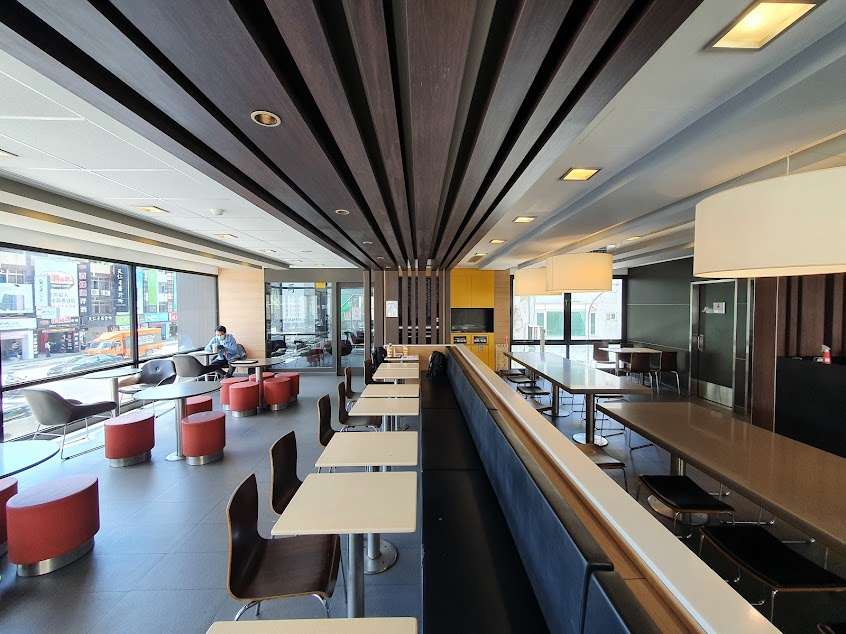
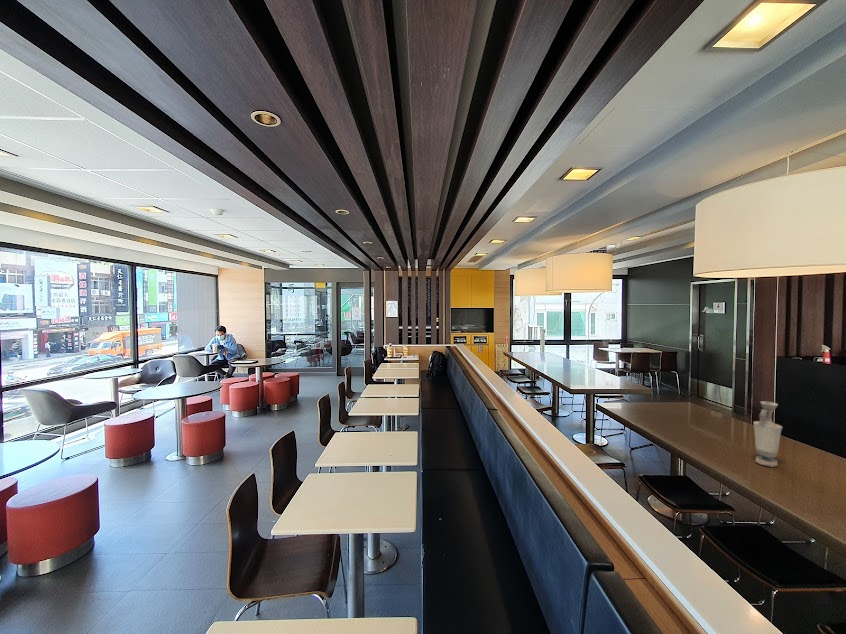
+ vase [752,400,783,468]
